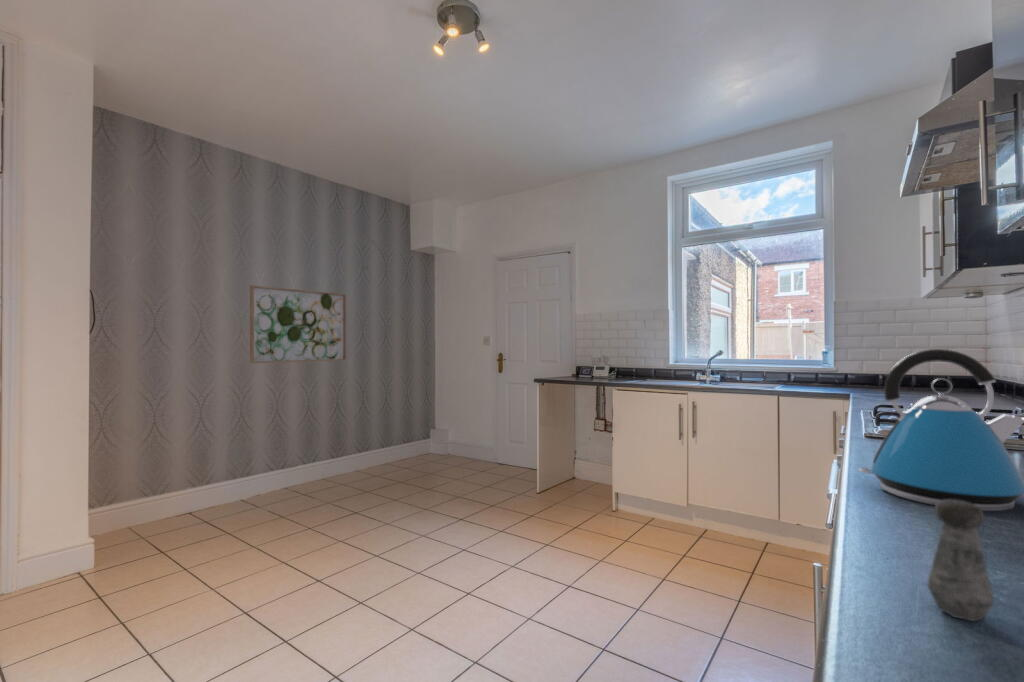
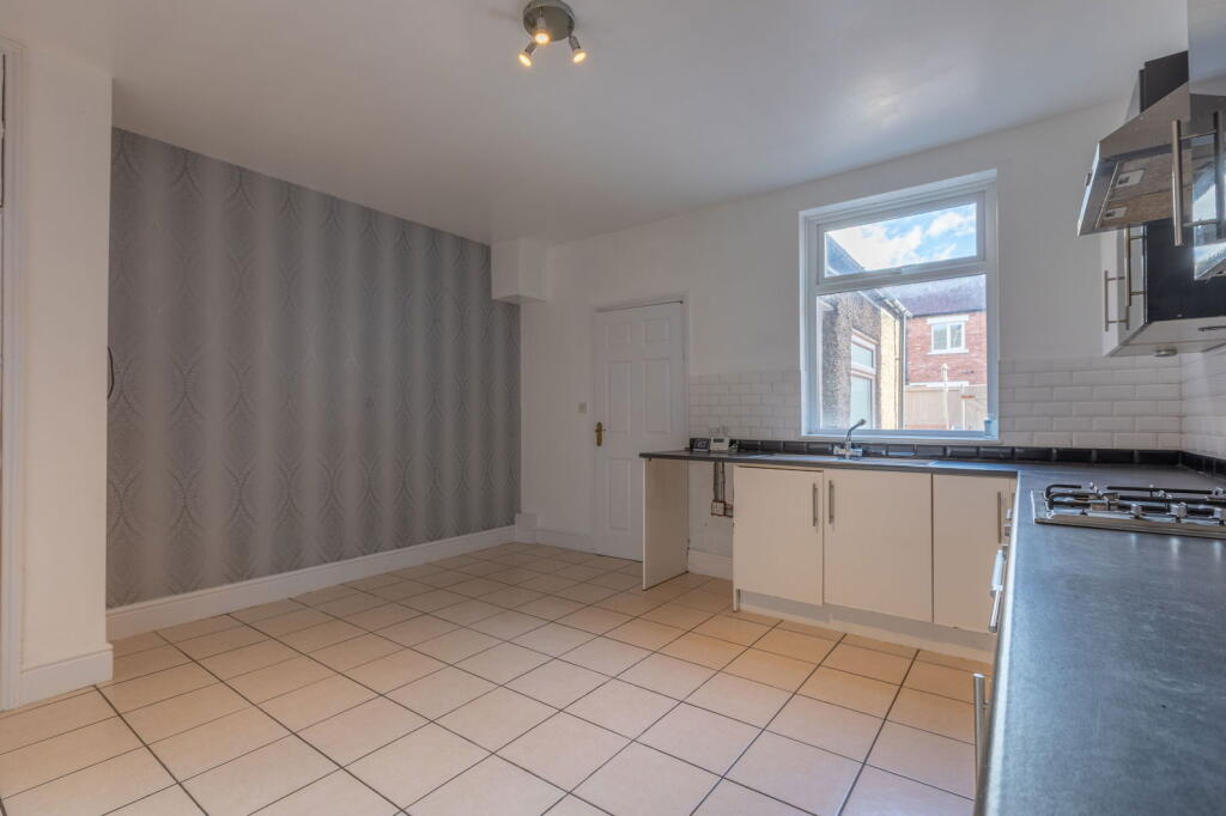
- kettle [858,348,1024,512]
- salt shaker [926,500,995,622]
- wall art [249,284,347,364]
